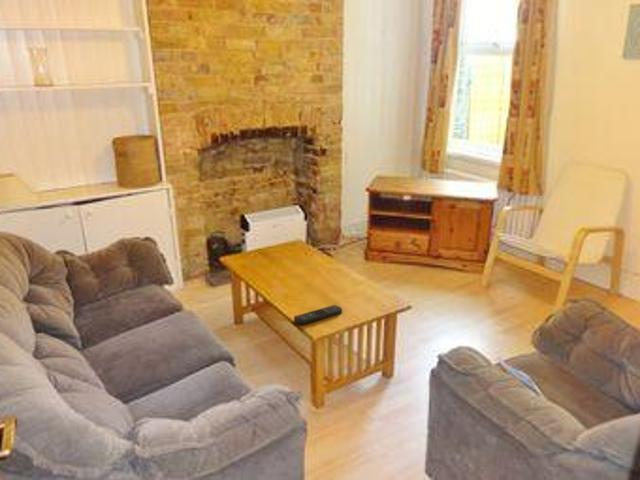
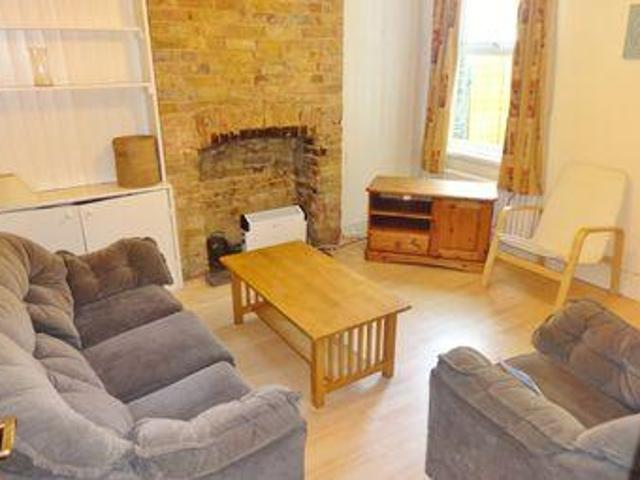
- remote control [293,304,343,326]
